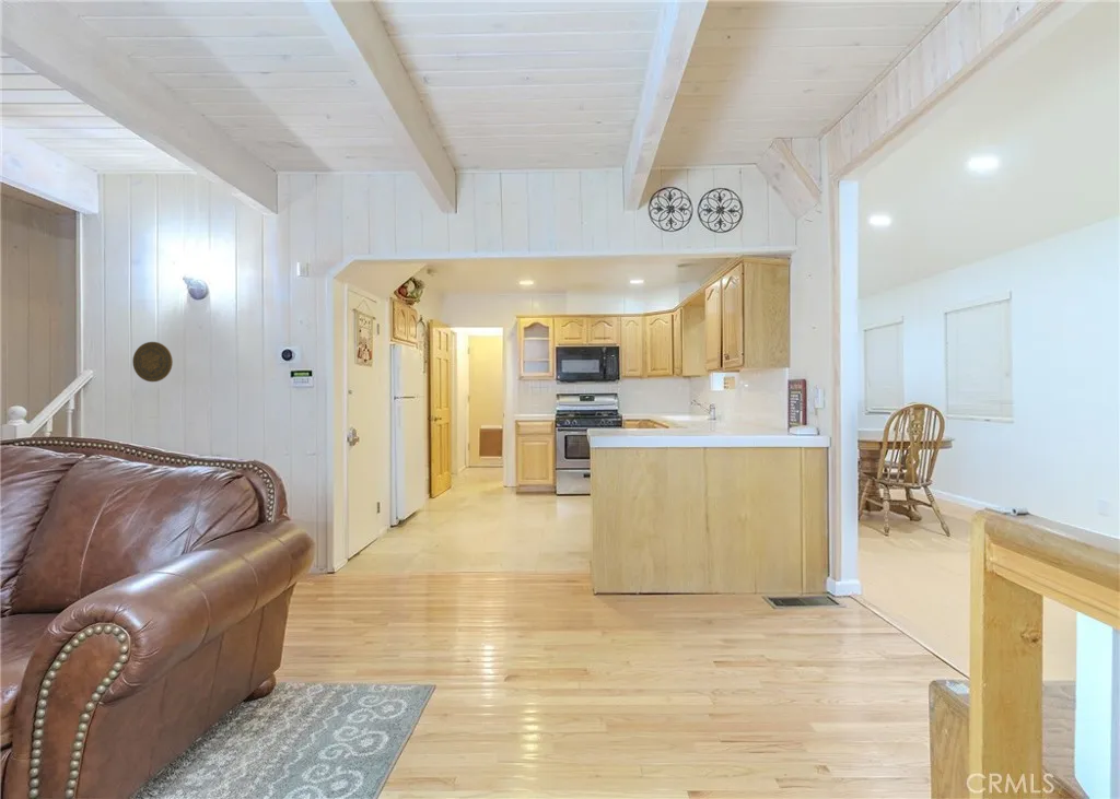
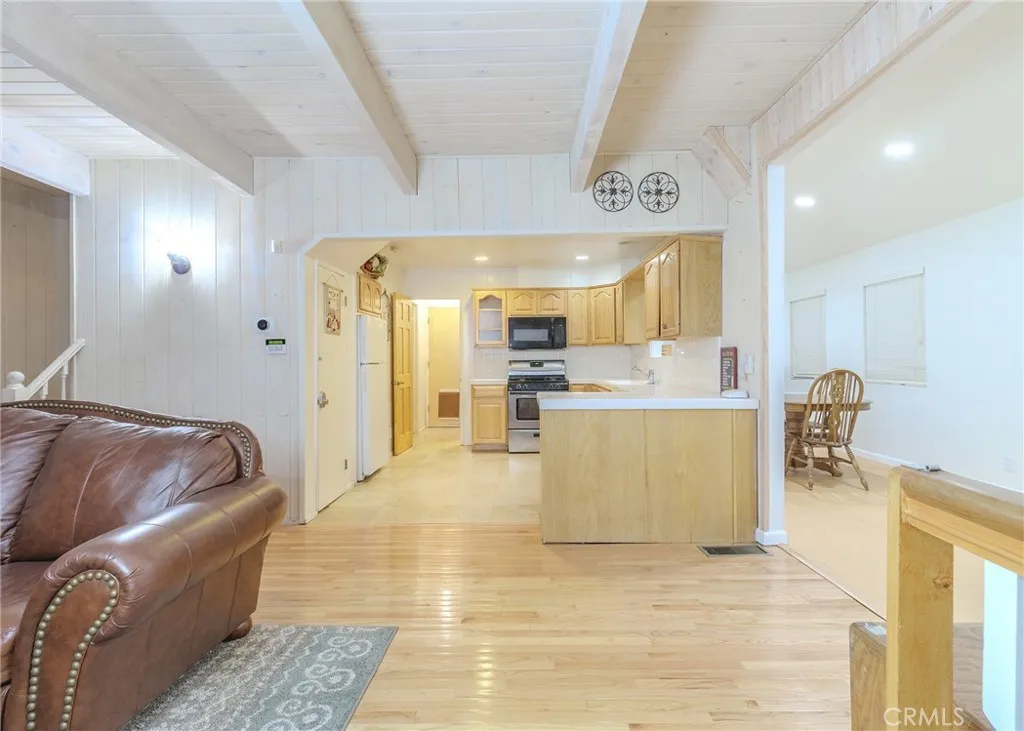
- decorative plate [131,341,174,383]
